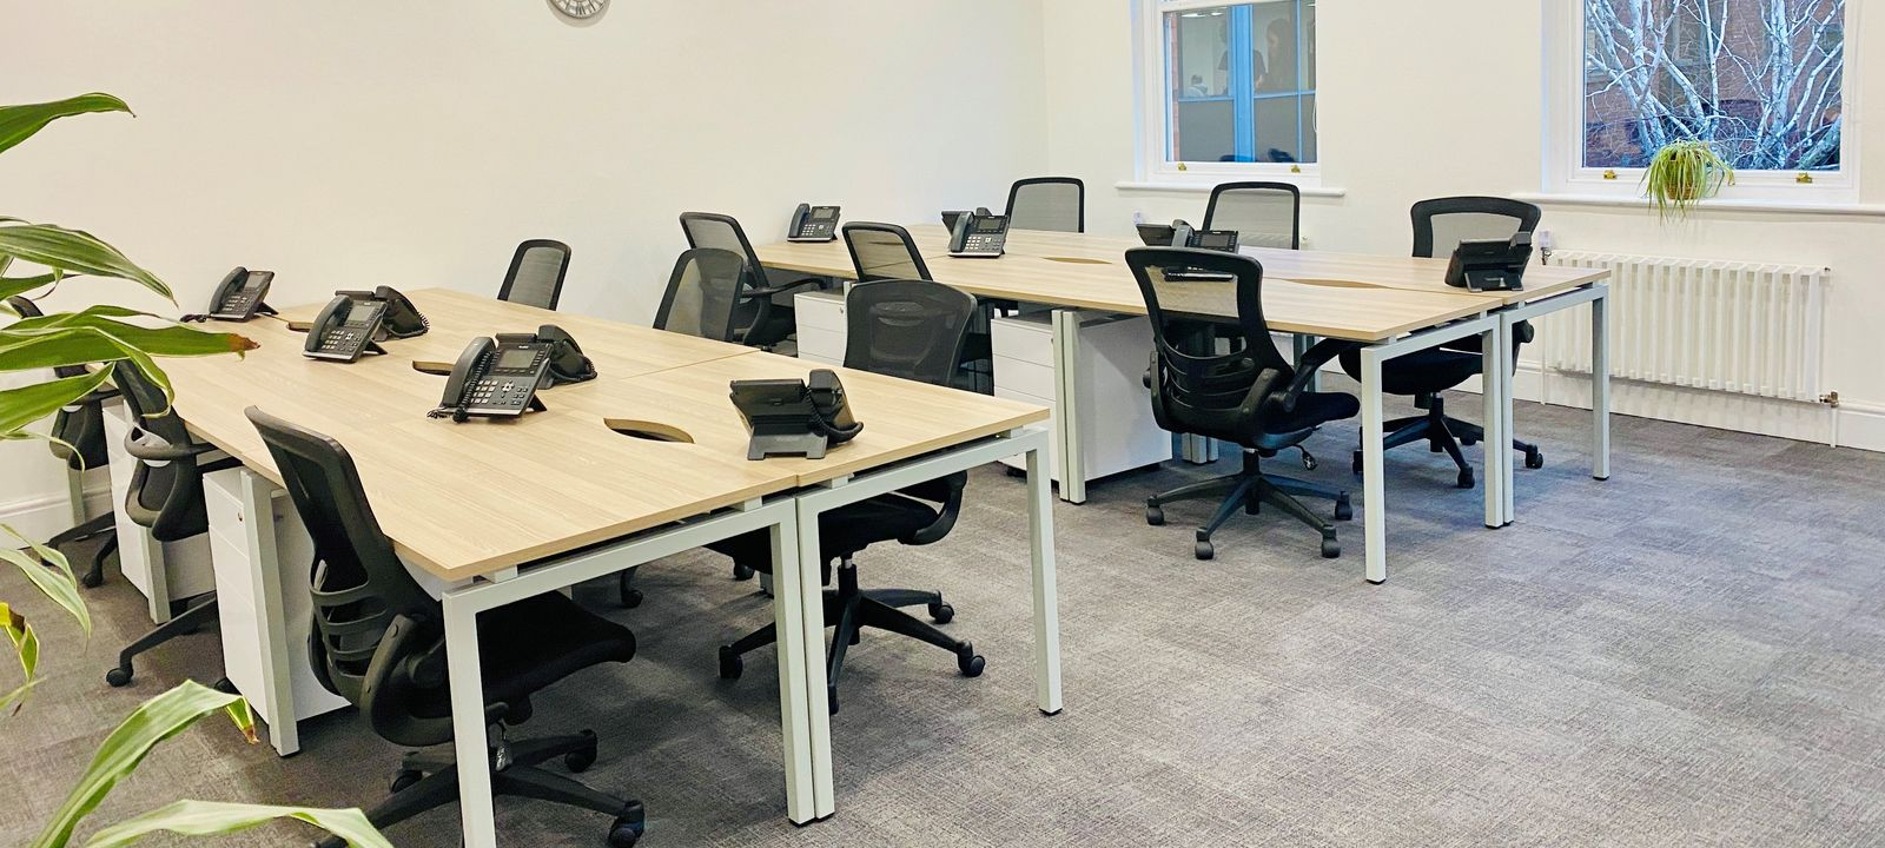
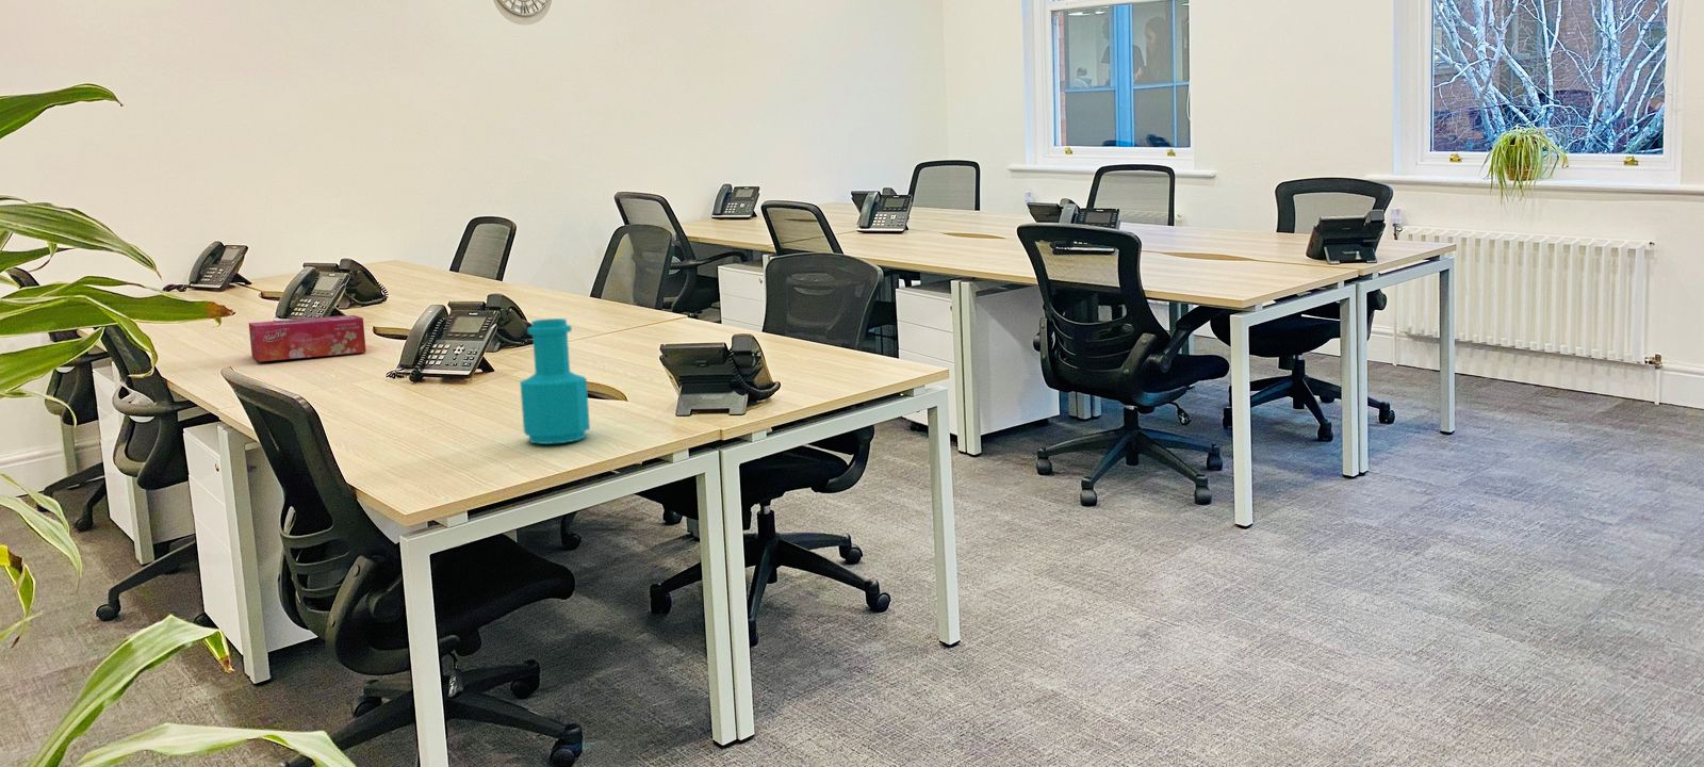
+ bottle [518,317,591,445]
+ tissue box [248,314,367,362]
